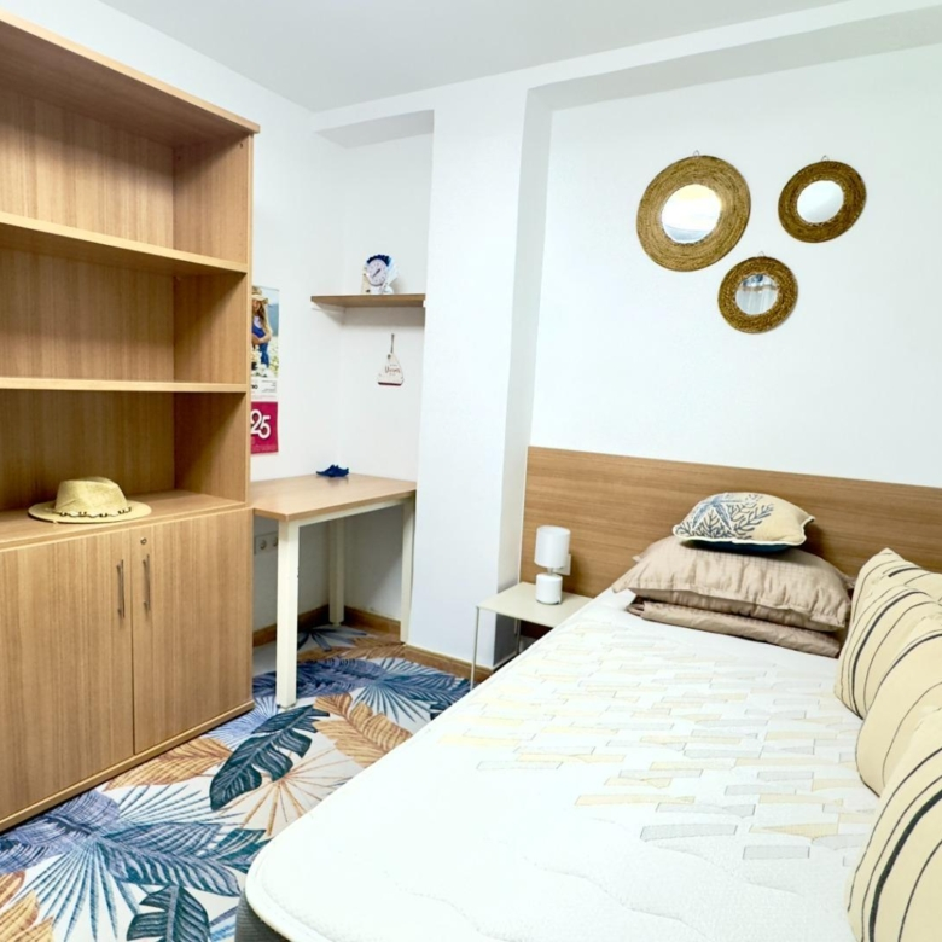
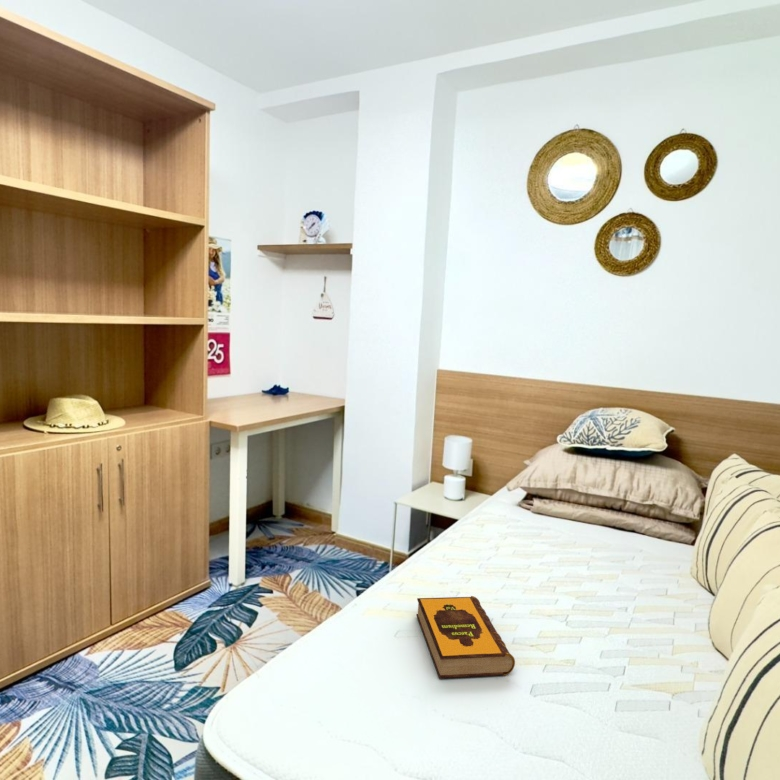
+ hardback book [415,595,516,679]
